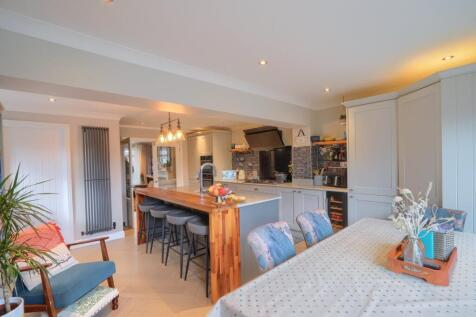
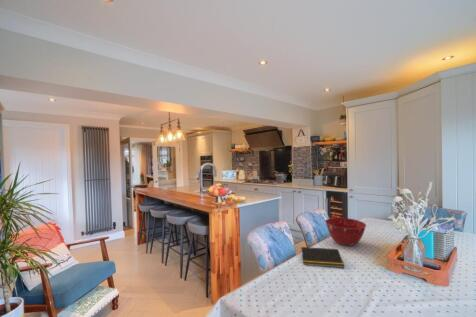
+ notepad [301,246,345,269]
+ mixing bowl [324,217,367,247]
